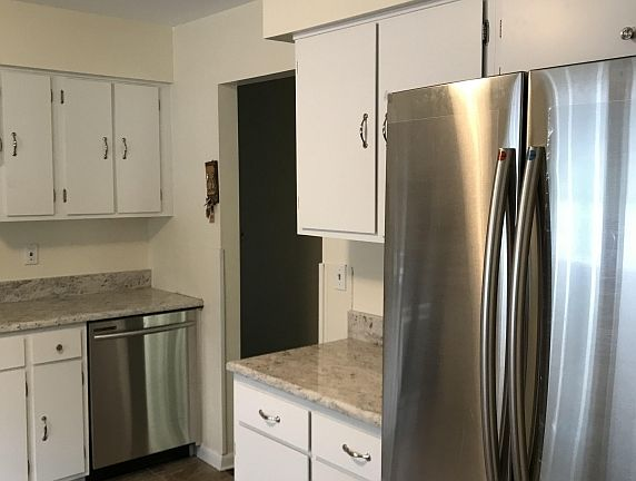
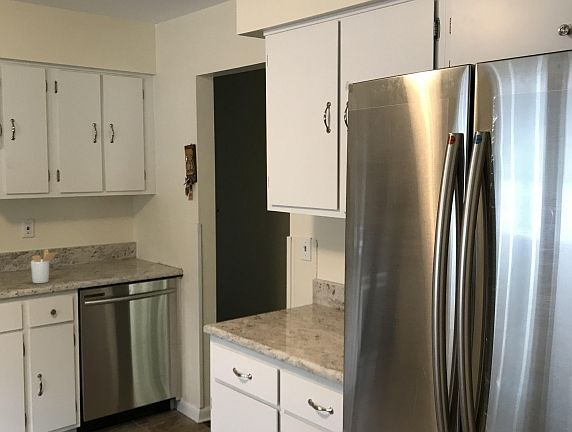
+ utensil holder [30,248,58,284]
